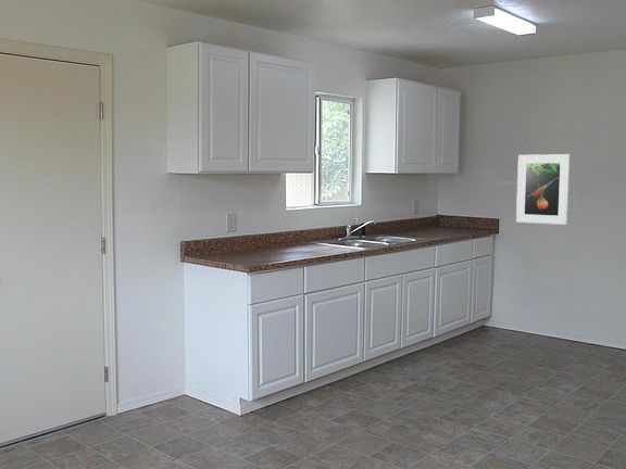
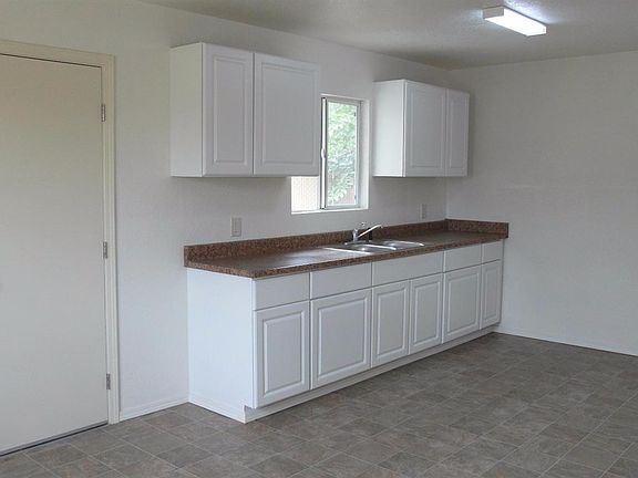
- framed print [515,153,571,226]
